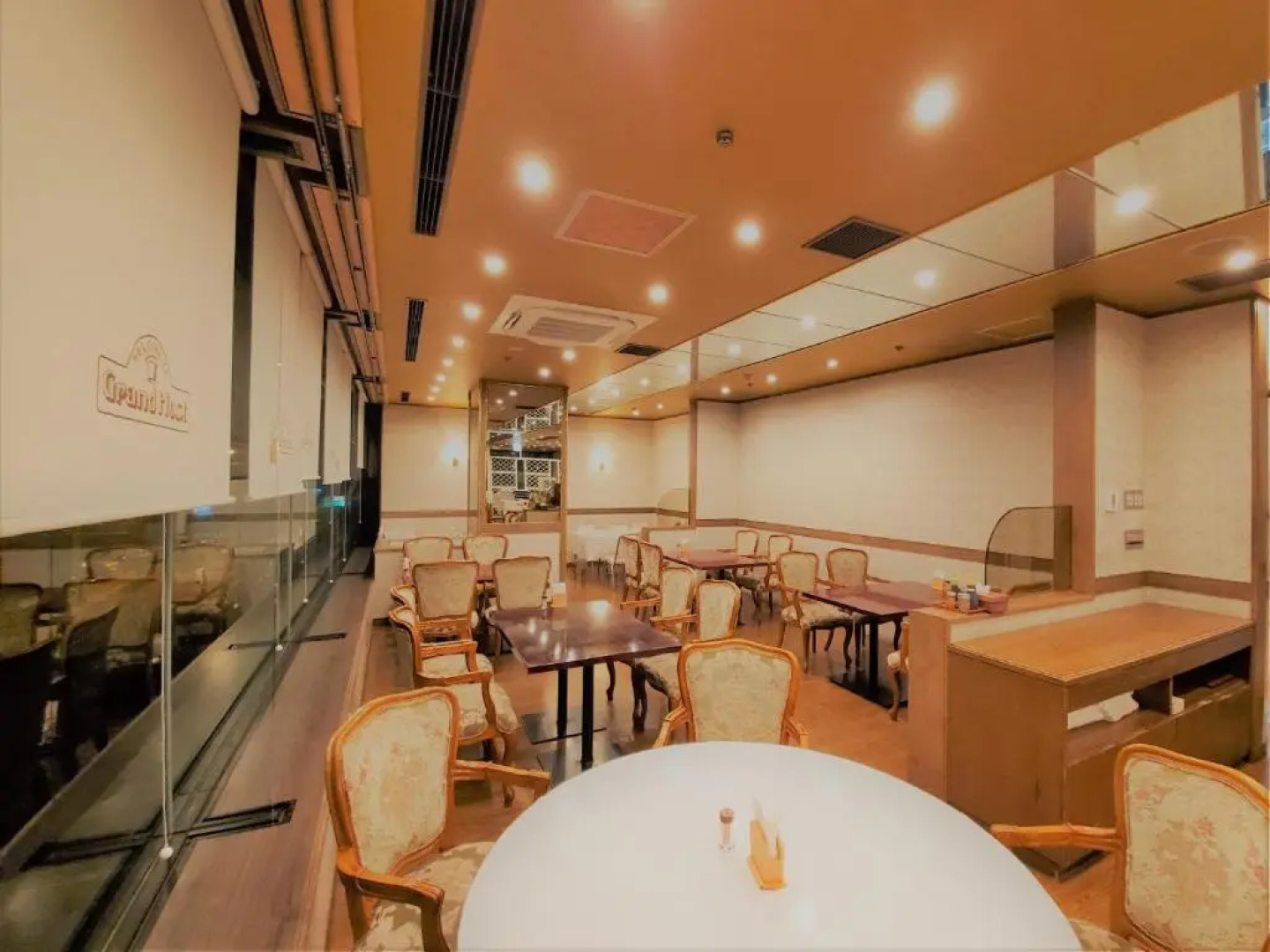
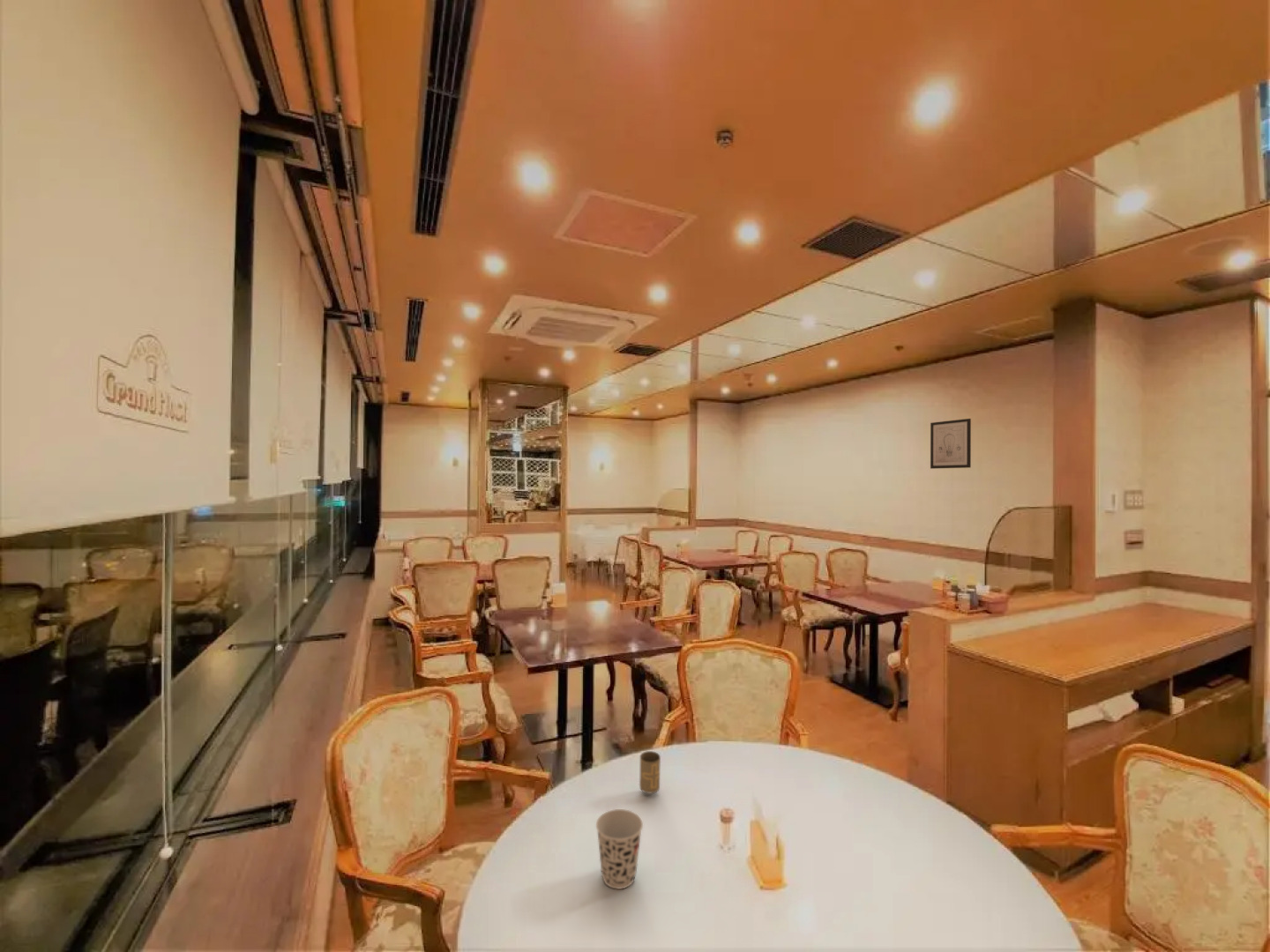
+ cup [595,808,644,890]
+ wall art [930,418,972,470]
+ bottle [639,750,661,794]
